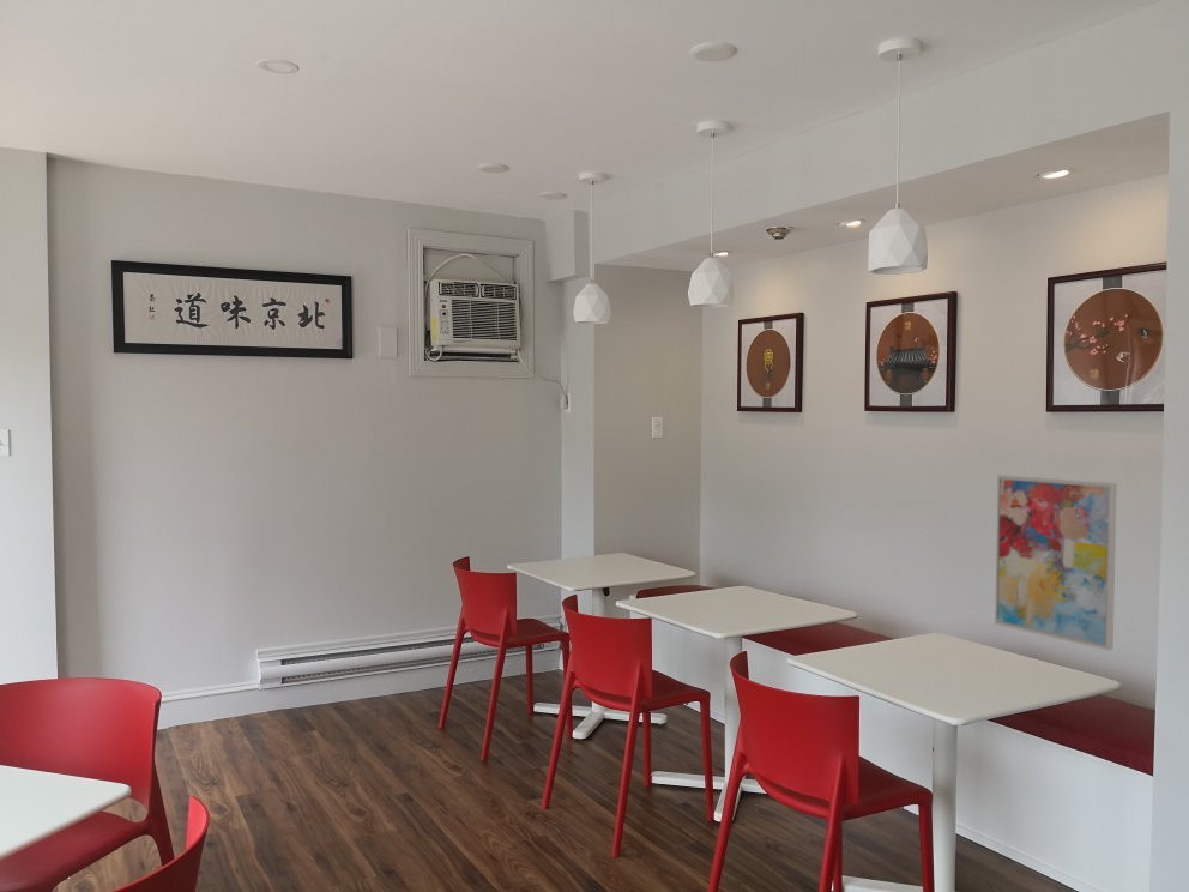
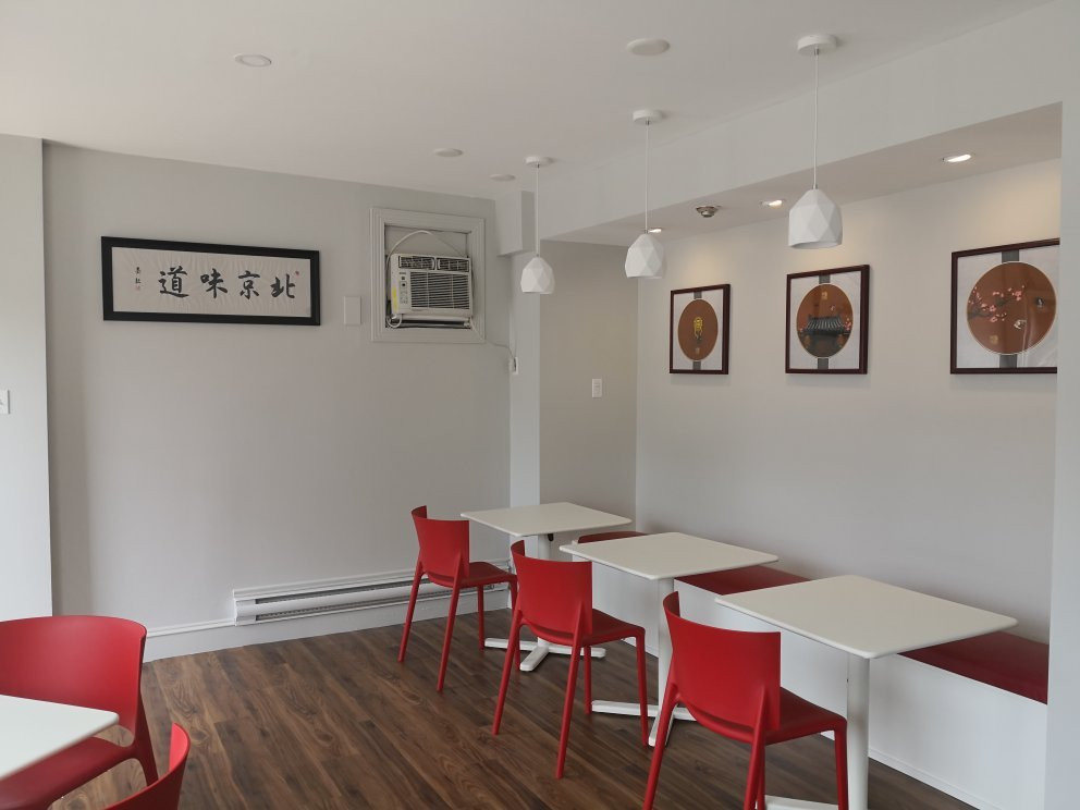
- wall art [994,474,1118,651]
